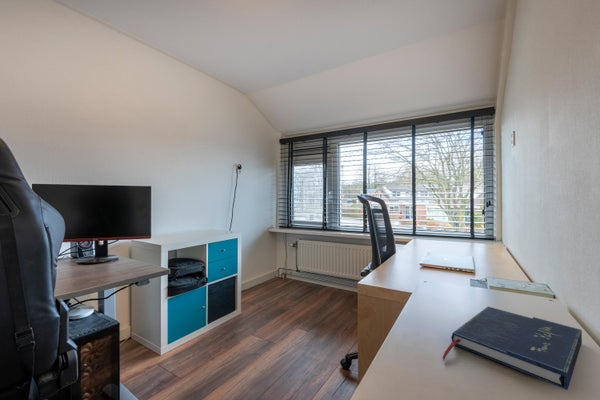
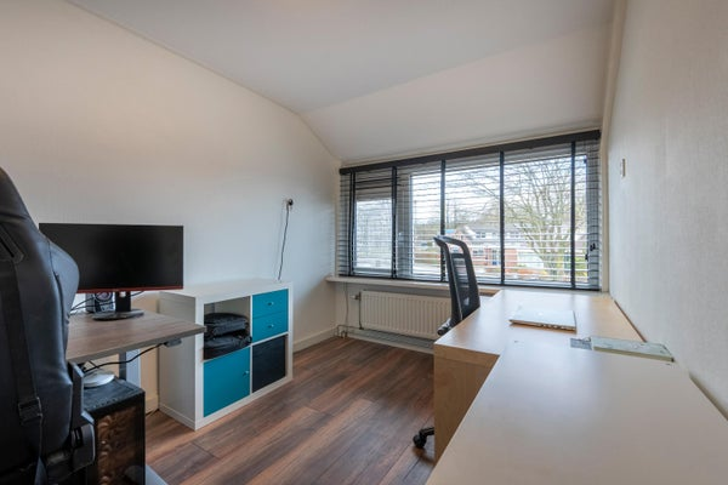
- book [442,306,583,391]
